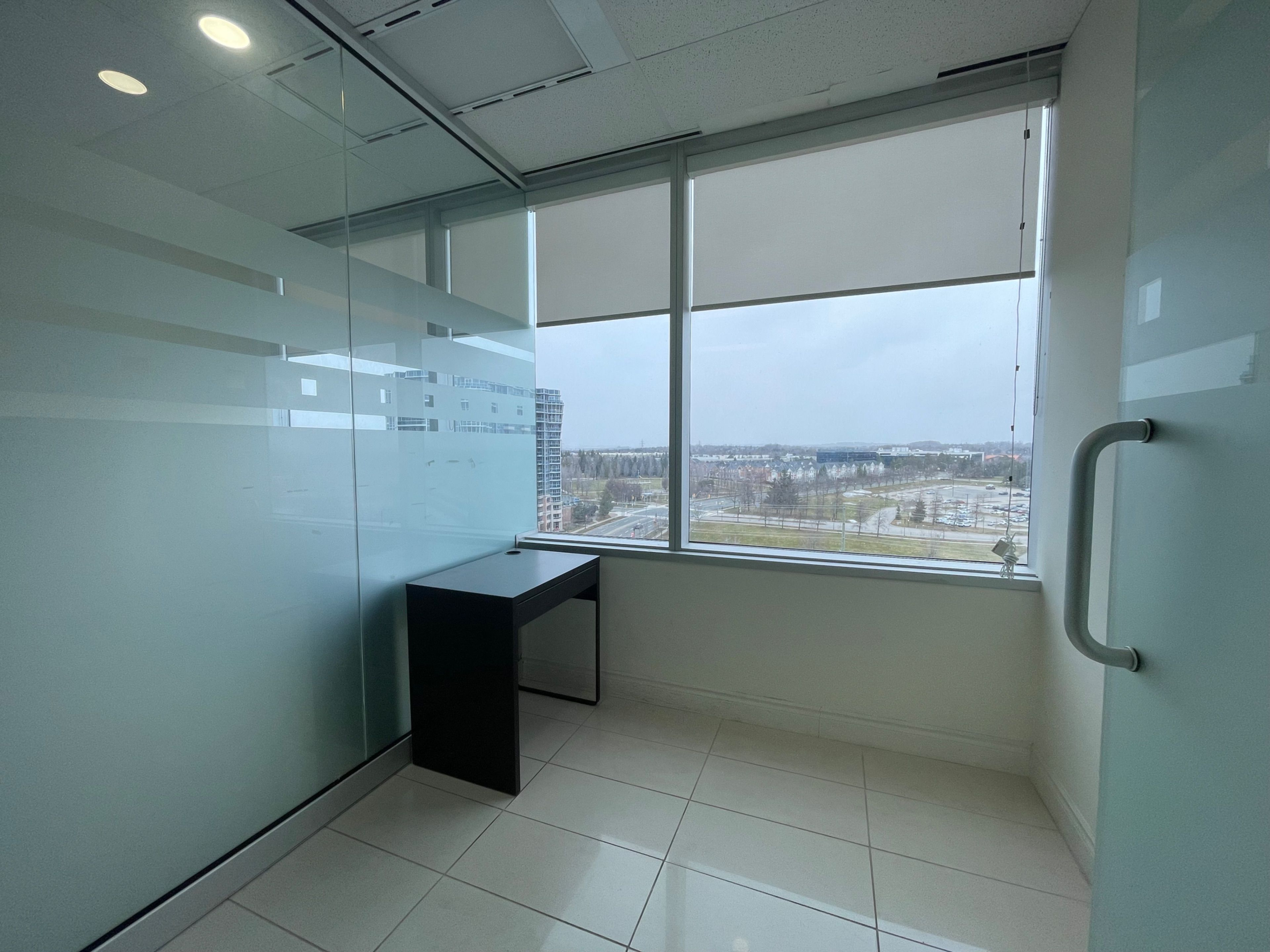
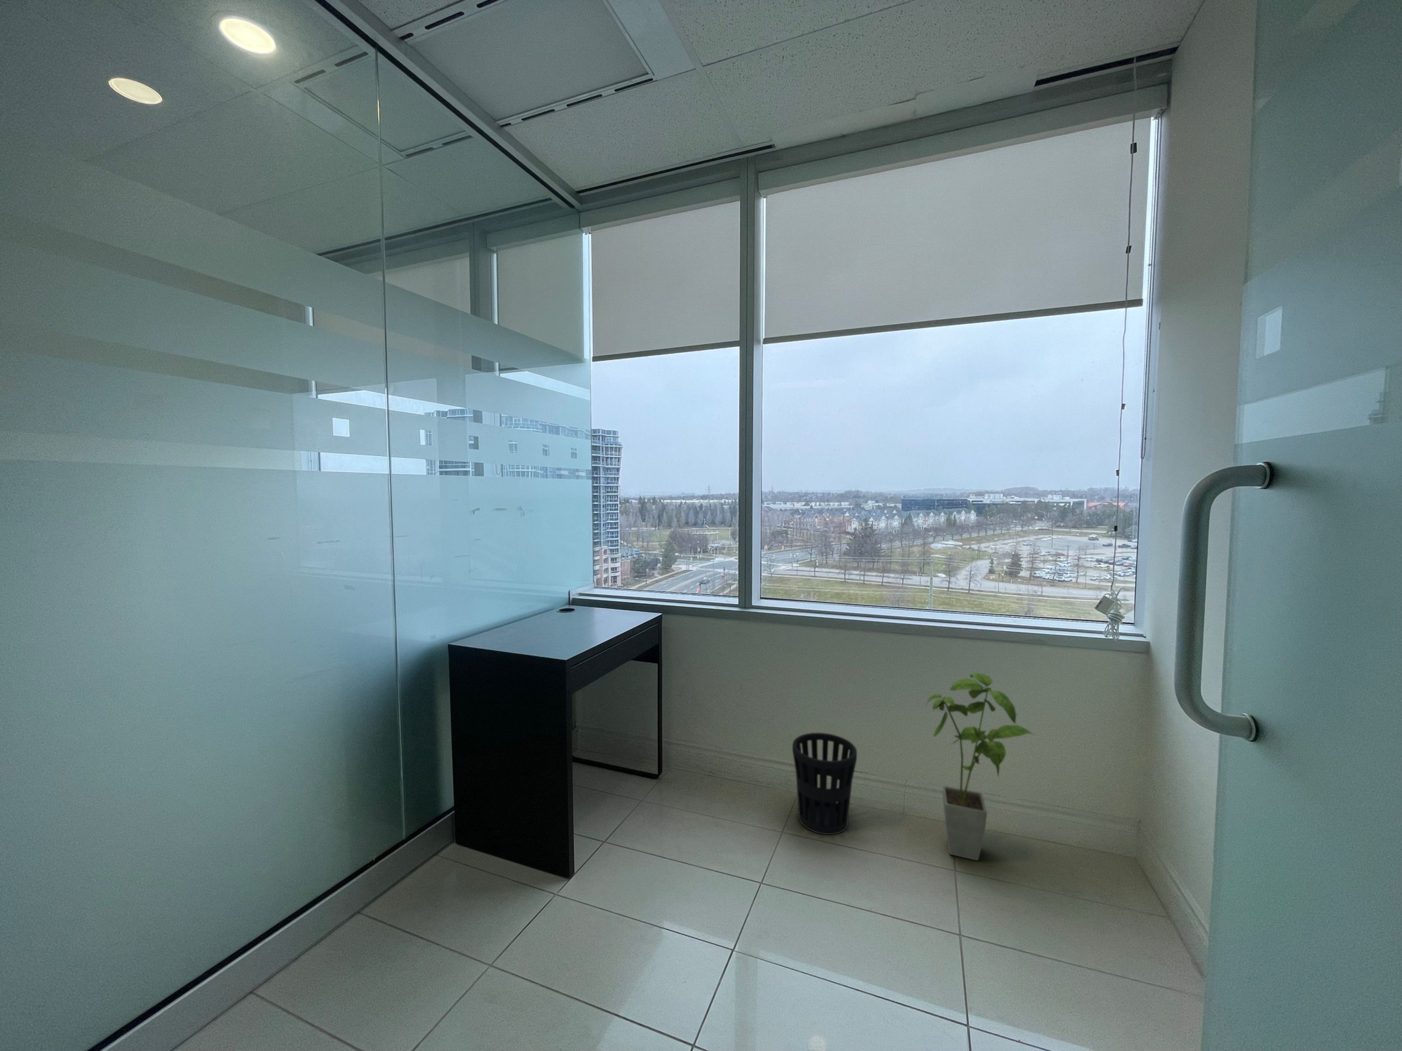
+ wastebasket [792,732,858,835]
+ house plant [925,672,1035,861]
